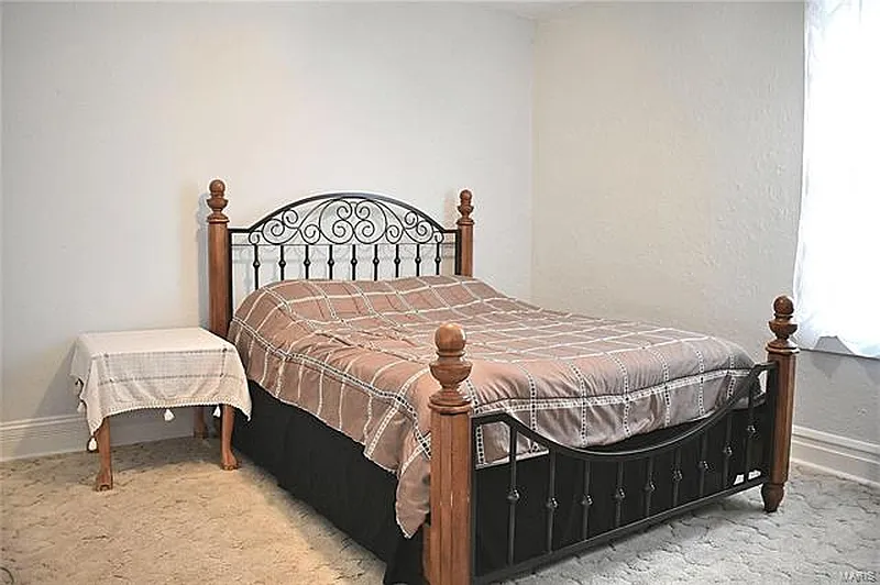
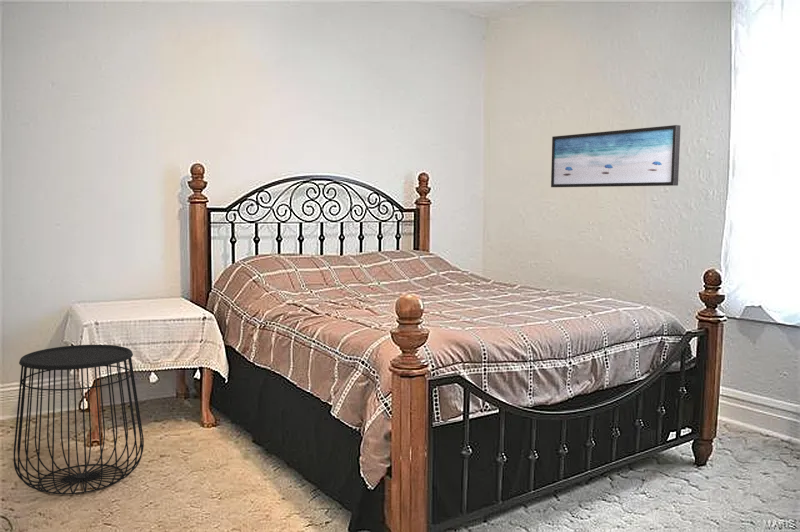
+ side table [13,344,145,496]
+ wall art [550,124,682,188]
